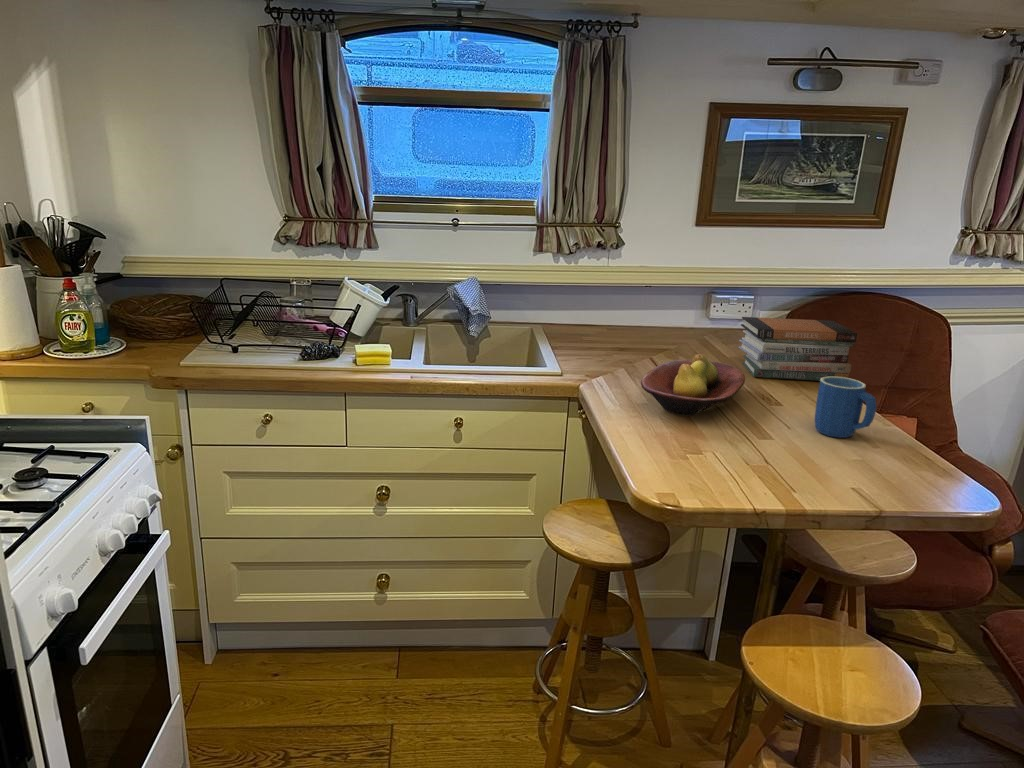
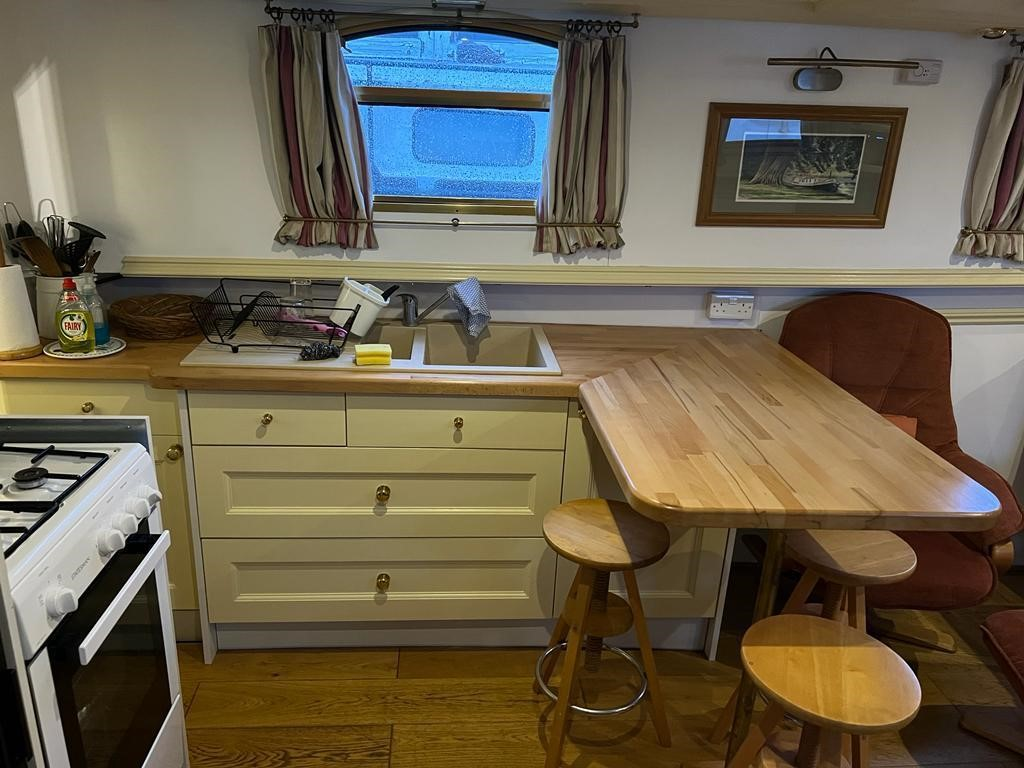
- mug [814,377,877,439]
- fruit bowl [640,353,746,417]
- book stack [738,316,858,382]
